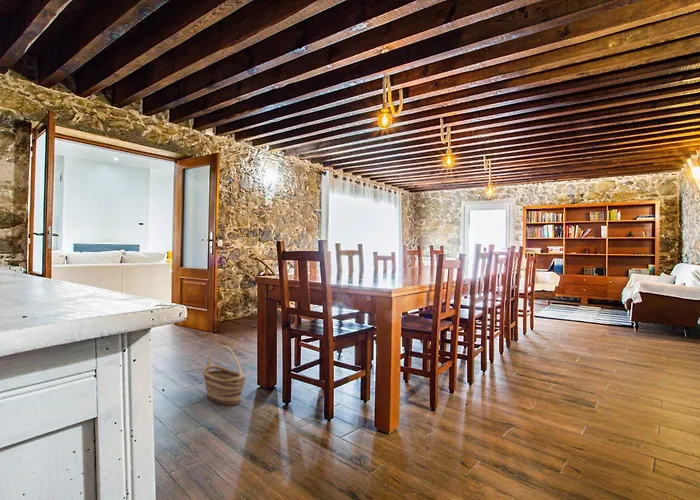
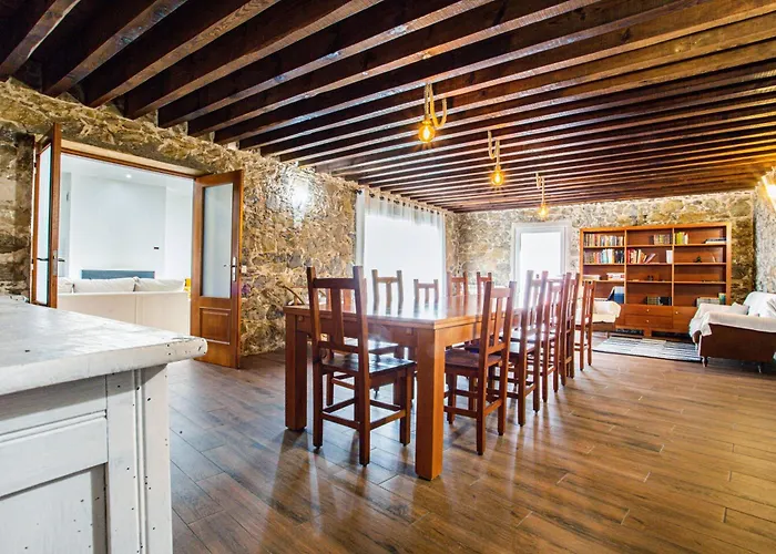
- basket [202,344,246,406]
